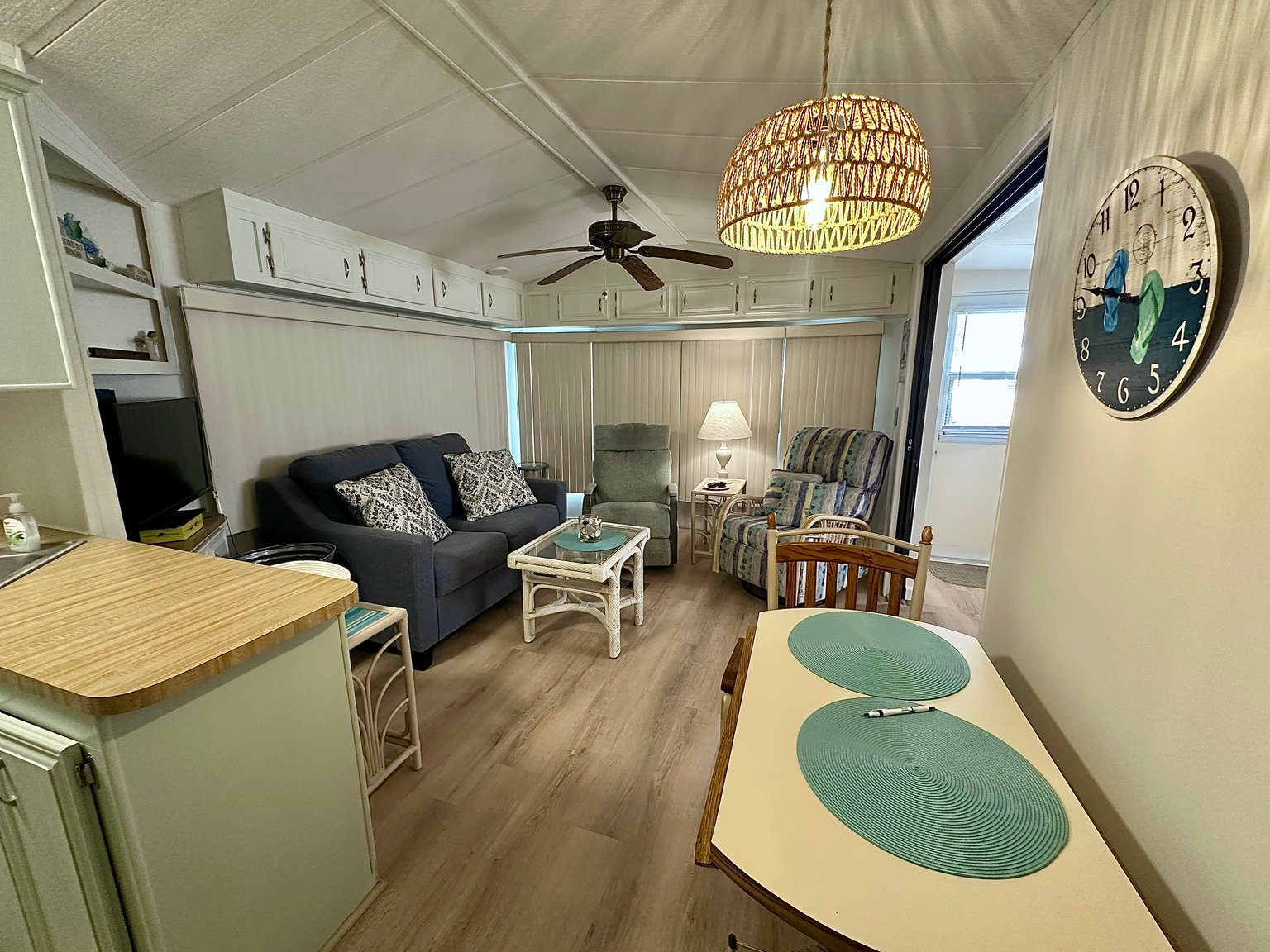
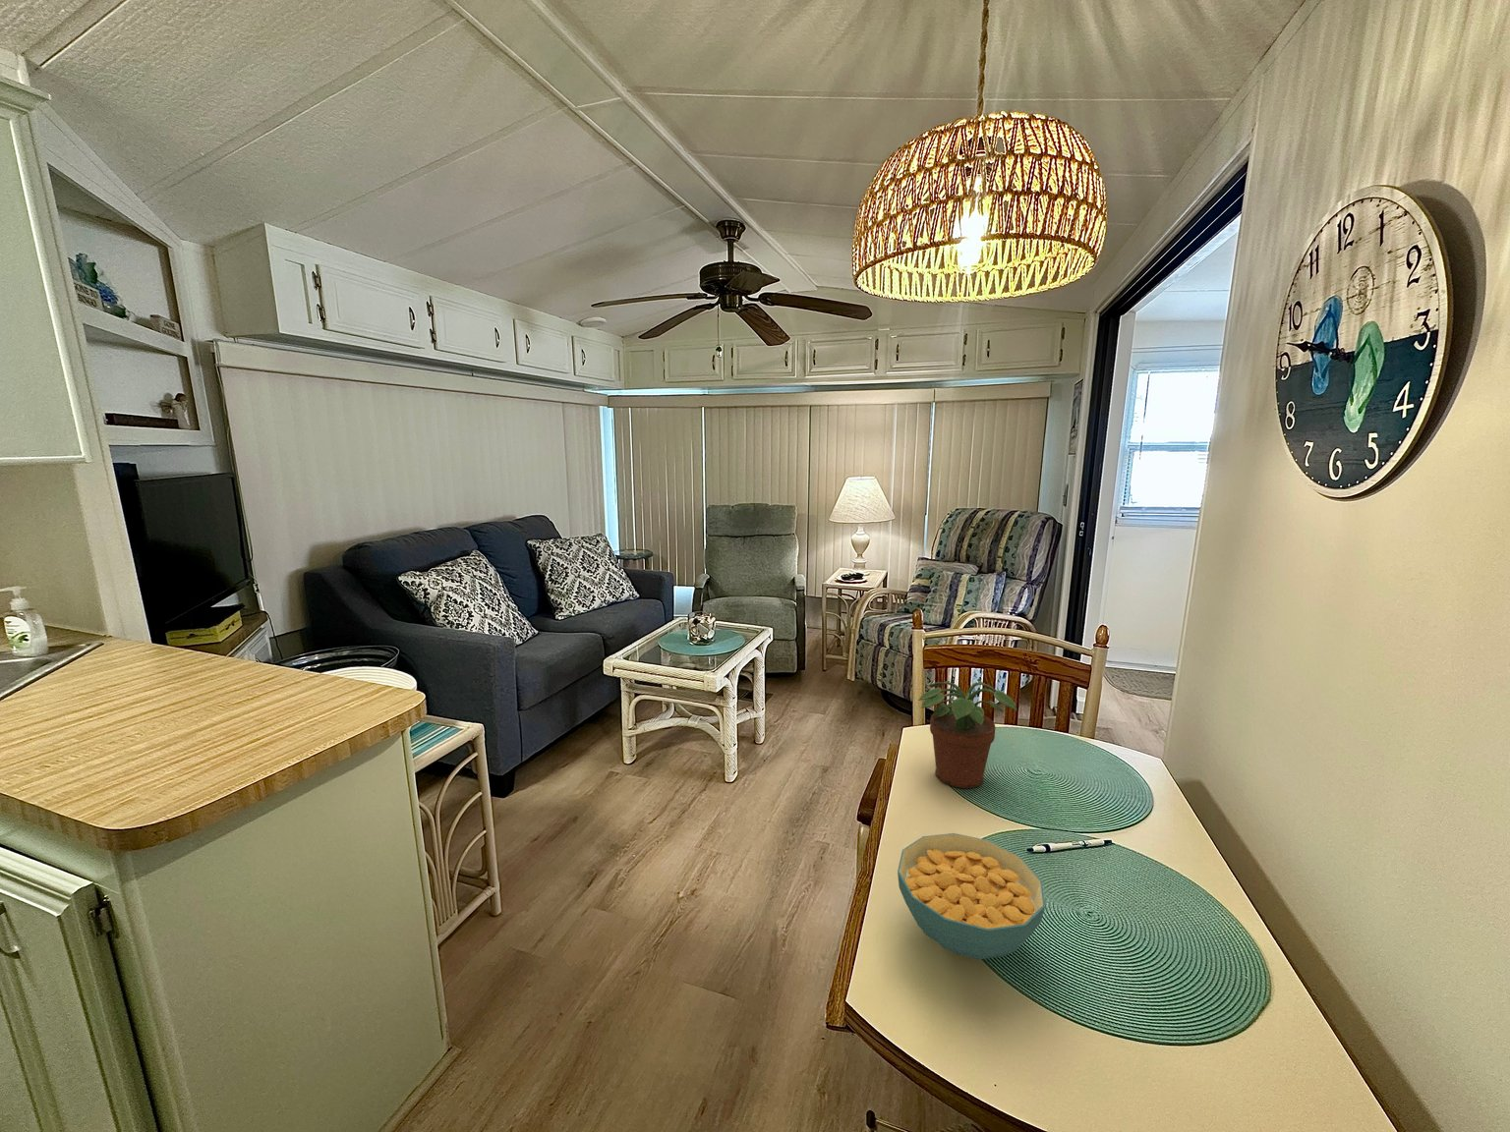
+ cereal bowl [896,832,1046,961]
+ potted plant [917,680,1018,790]
